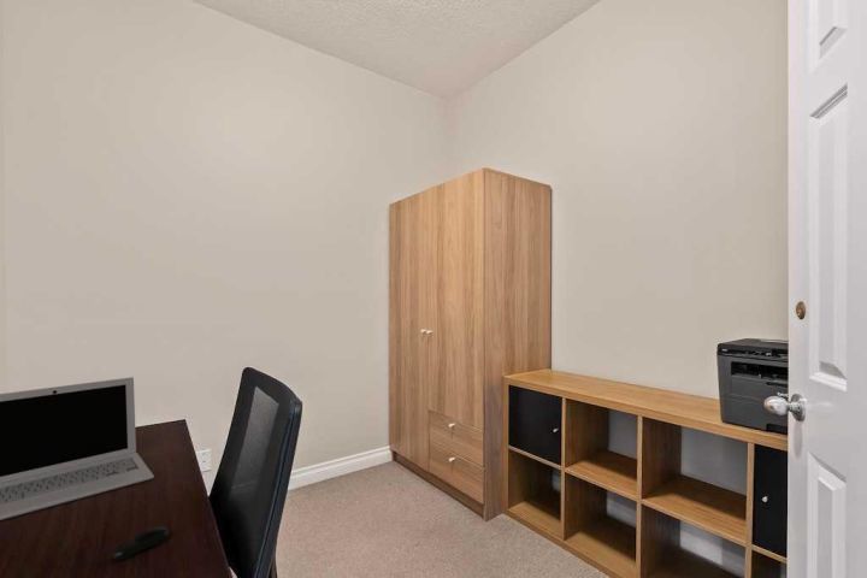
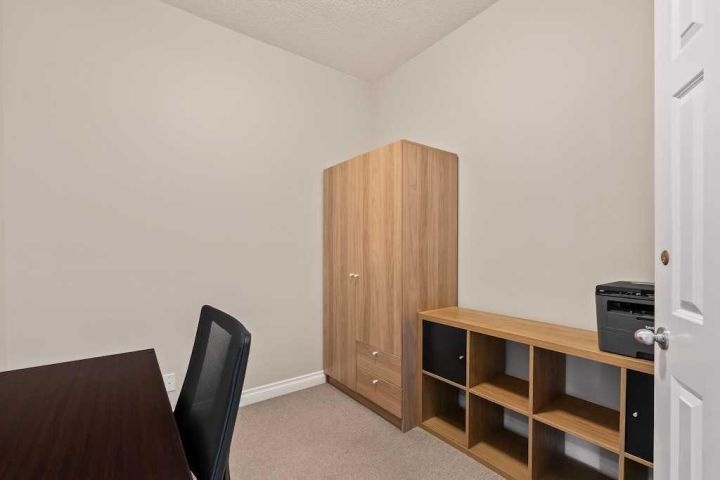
- computer mouse [111,525,170,561]
- laptop [0,376,155,521]
